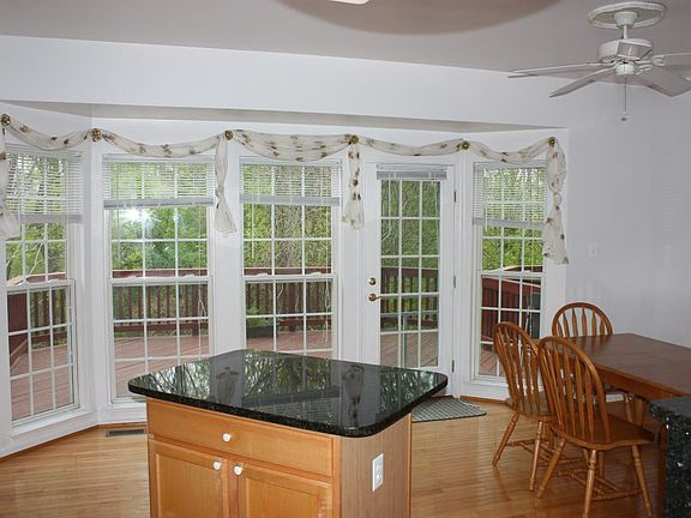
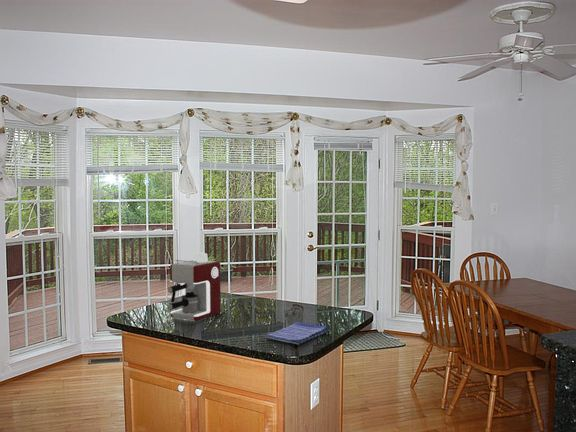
+ coffee maker [167,251,222,322]
+ dish towel [264,321,329,346]
